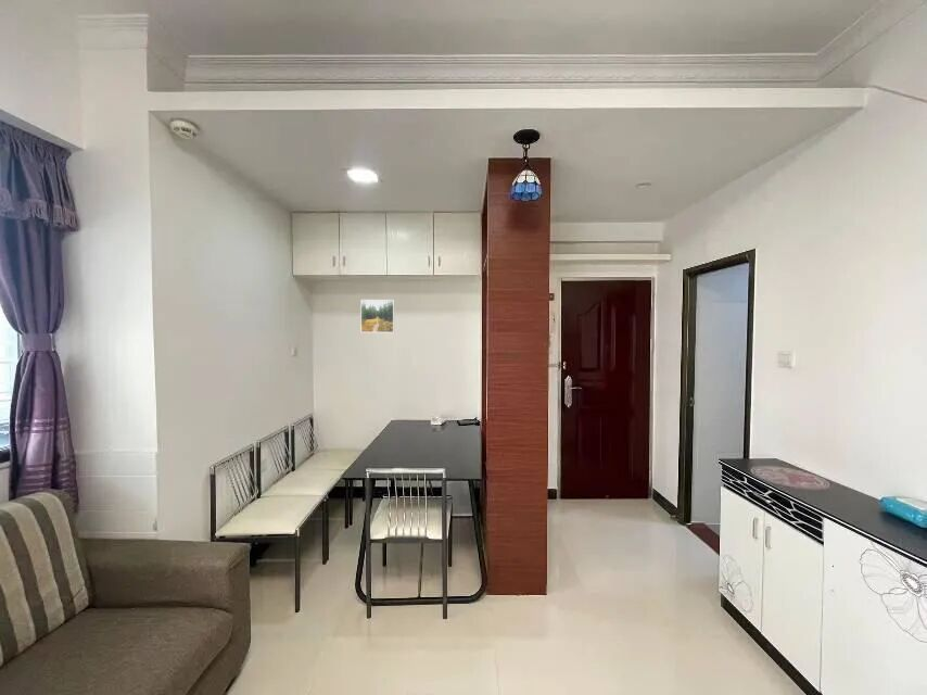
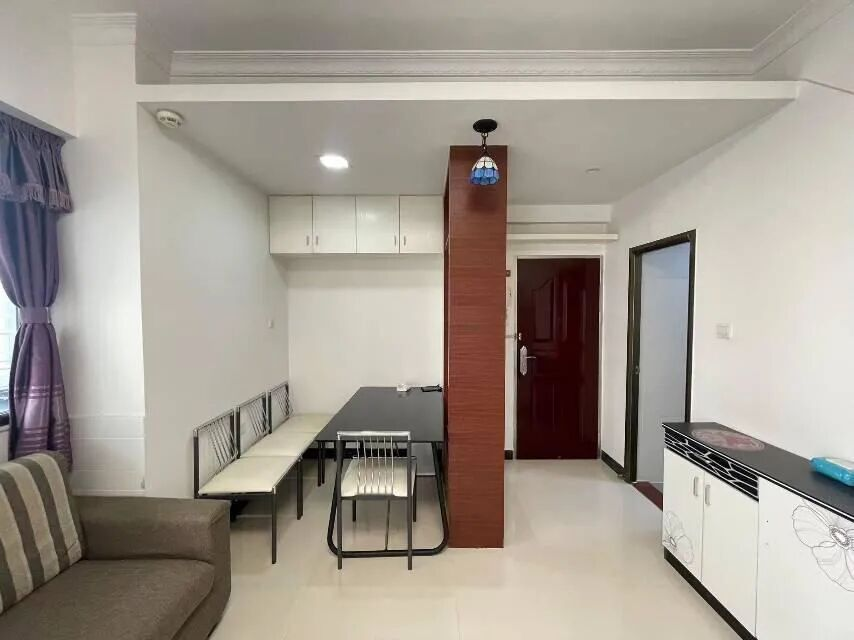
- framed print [359,299,395,333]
